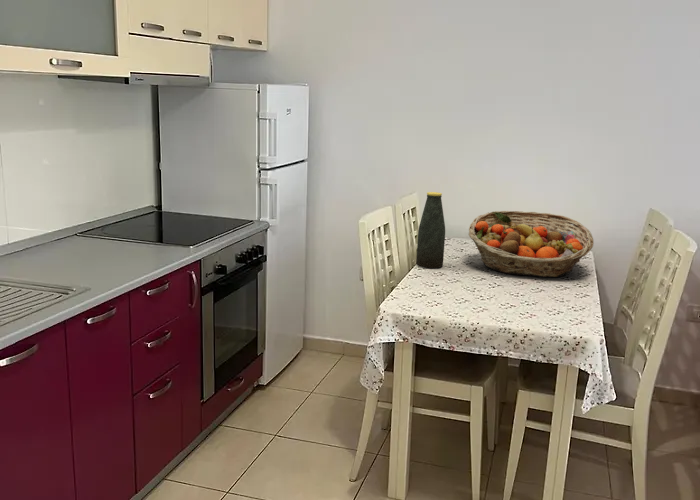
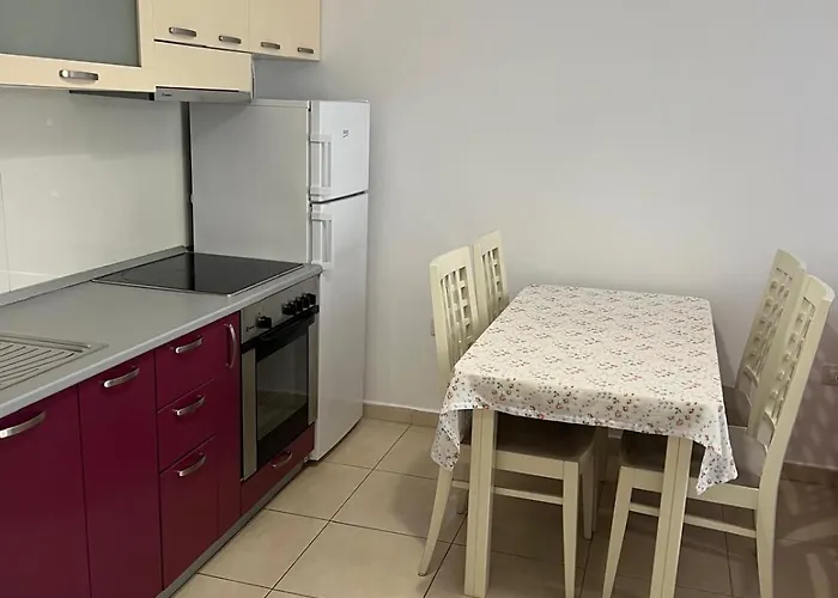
- fruit basket [468,210,595,278]
- bottle [415,191,446,269]
